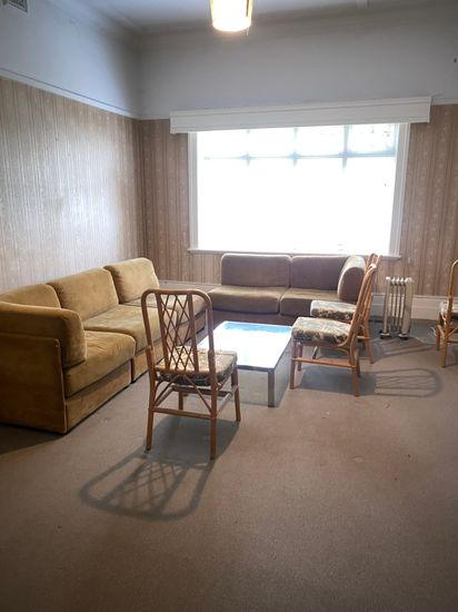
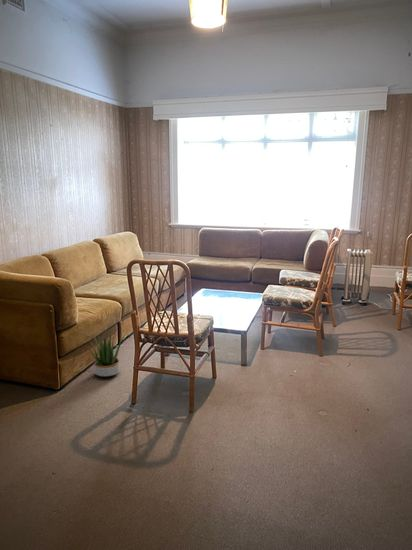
+ potted plant [85,331,127,378]
